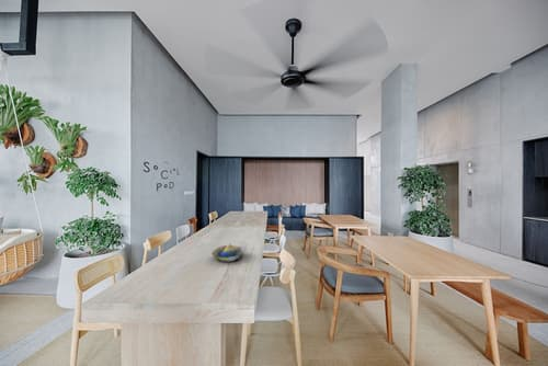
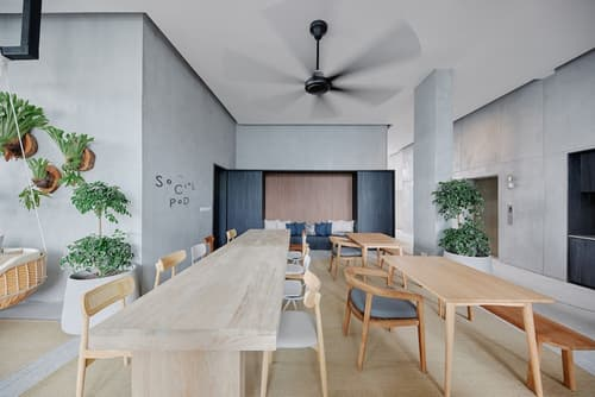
- decorative bowl [212,242,247,262]
